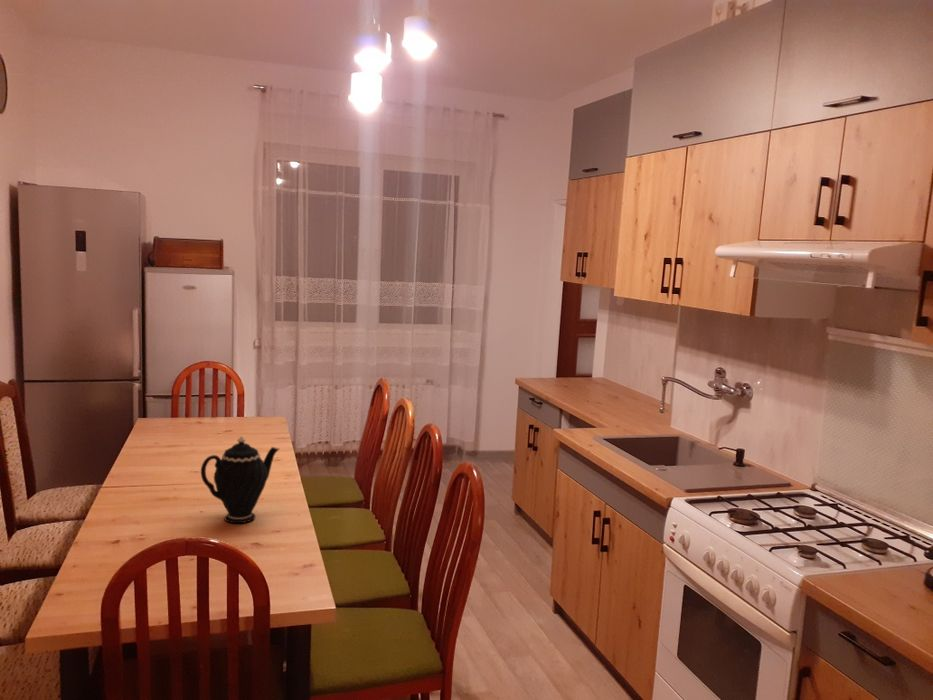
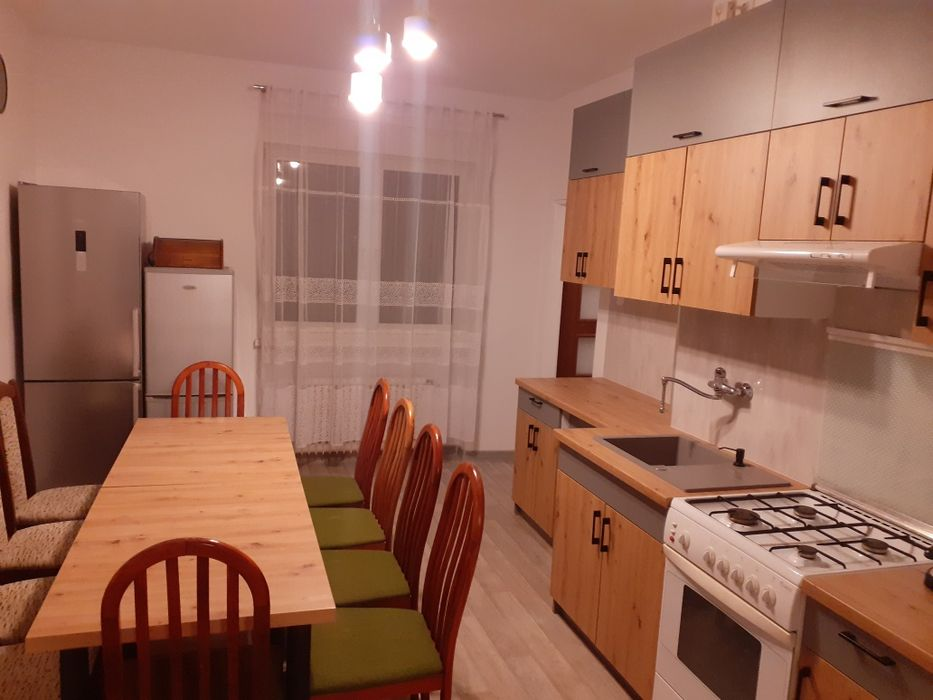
- teapot [200,435,281,524]
